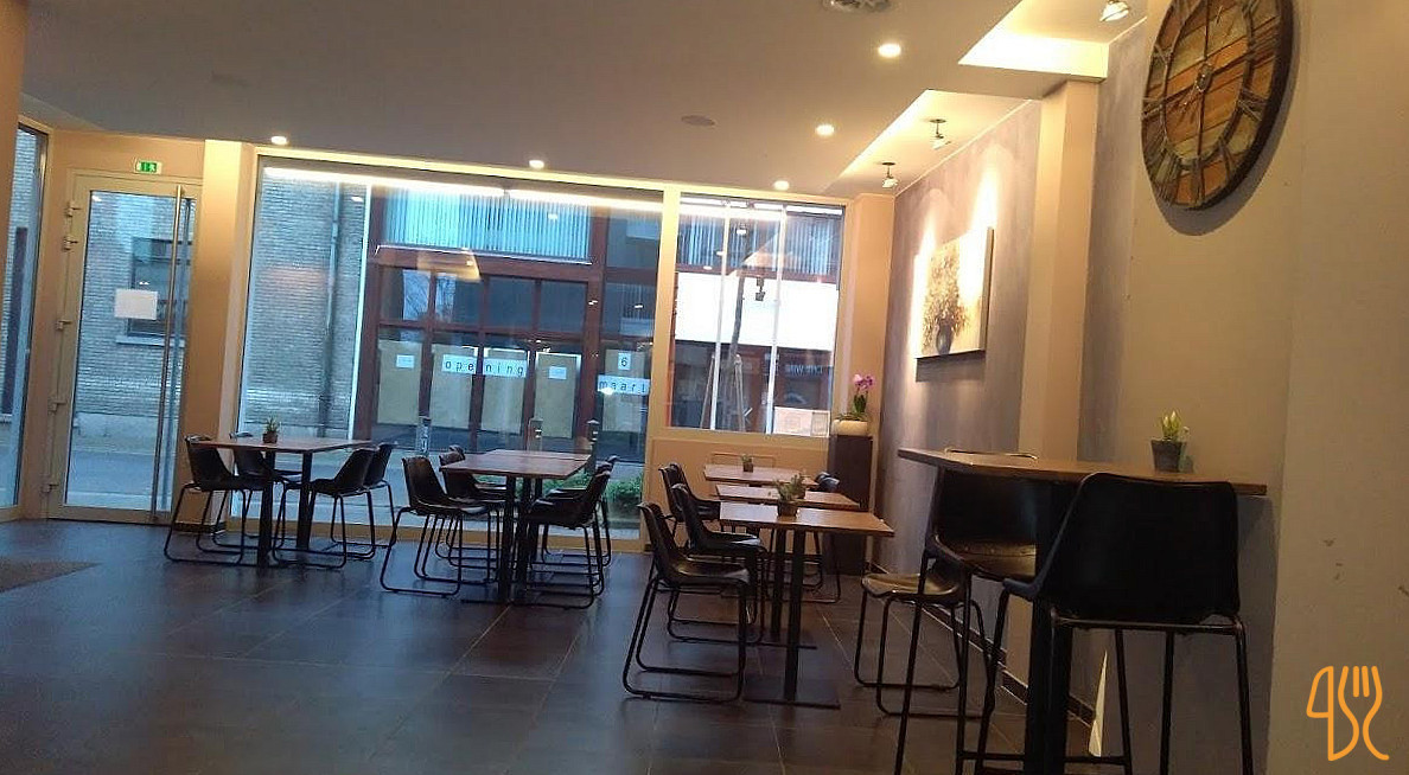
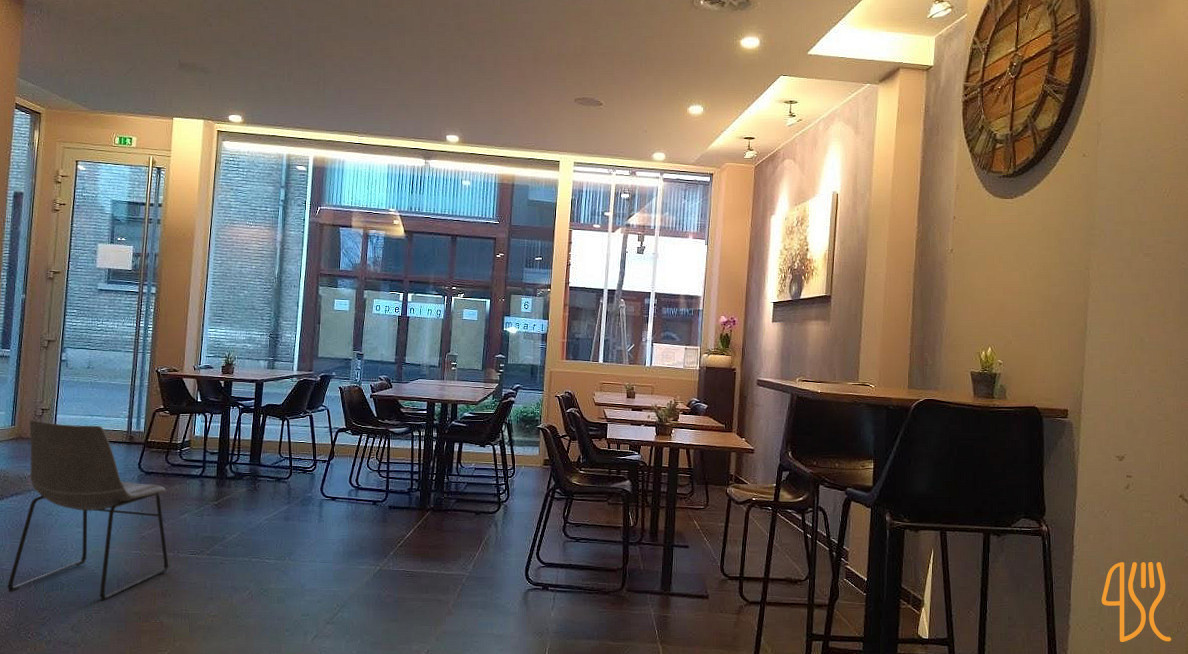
+ chair [6,419,170,601]
